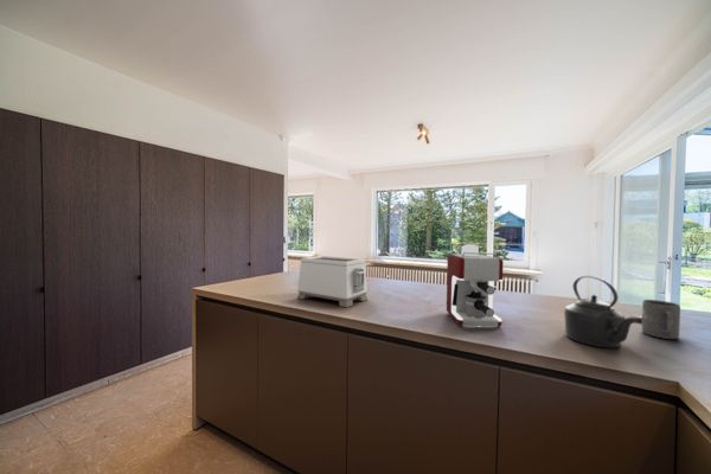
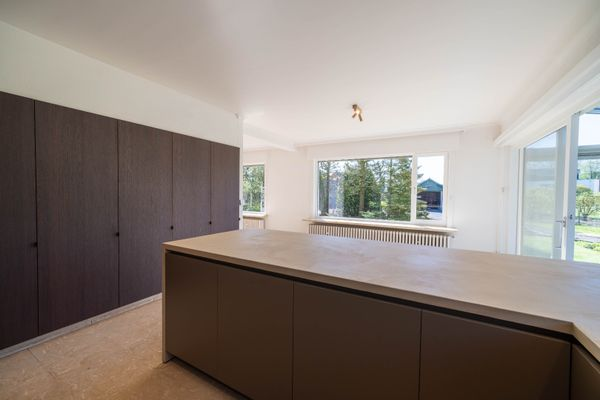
- coffee maker [446,243,505,328]
- kettle [563,275,642,348]
- mug [641,299,681,340]
- toaster [296,255,369,308]
